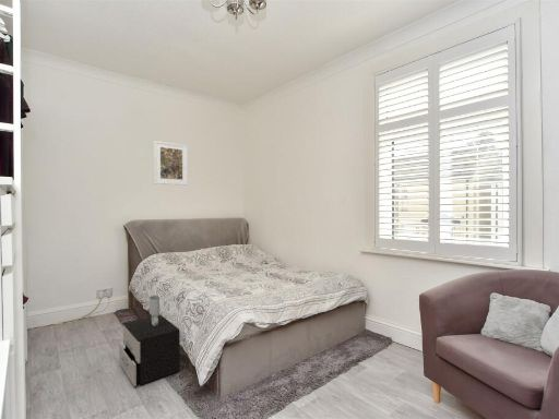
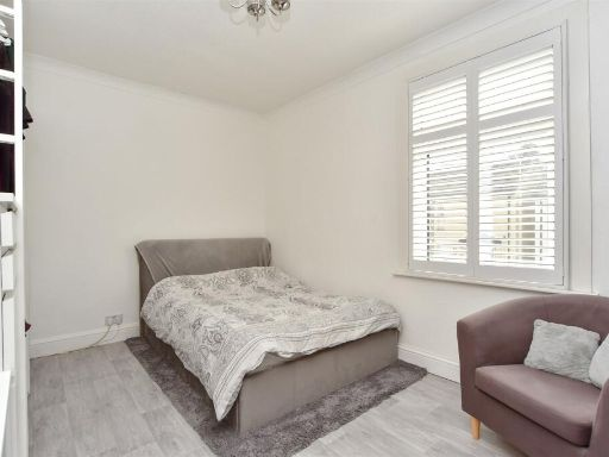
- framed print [153,140,189,187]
- nightstand [118,295,181,387]
